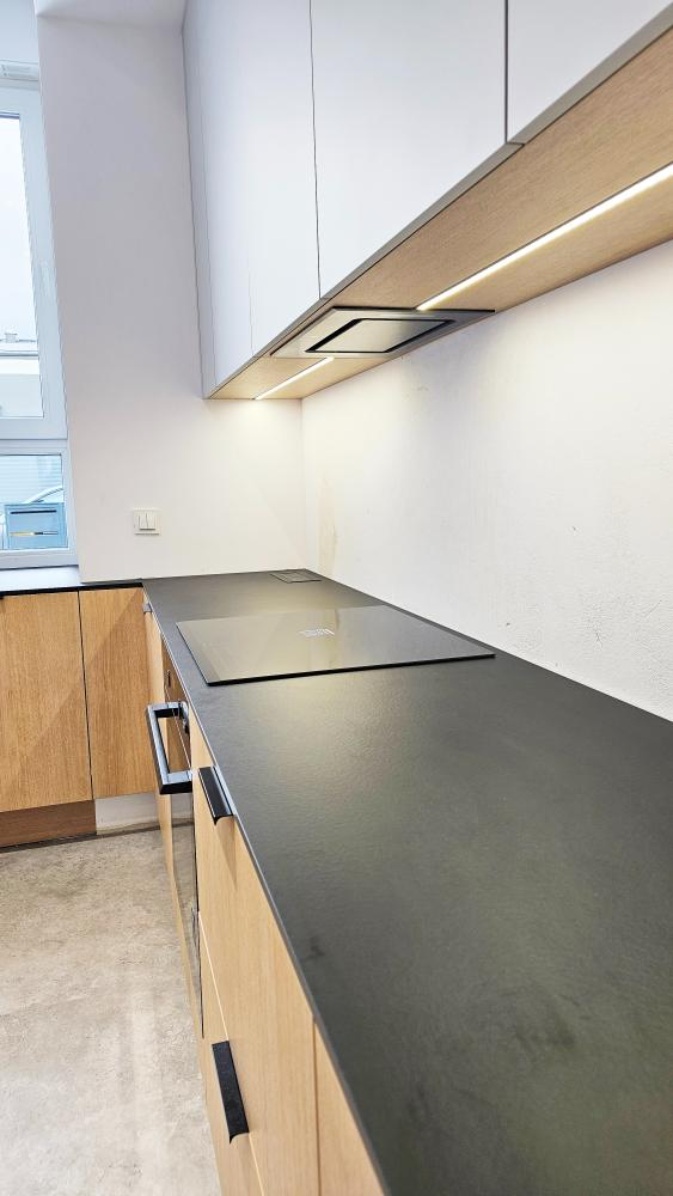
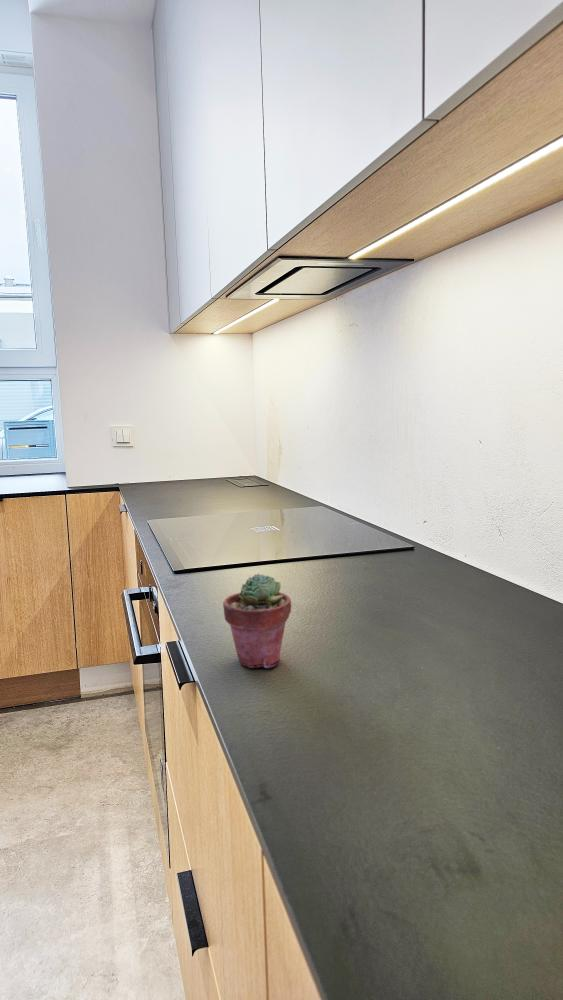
+ potted succulent [222,573,292,669]
